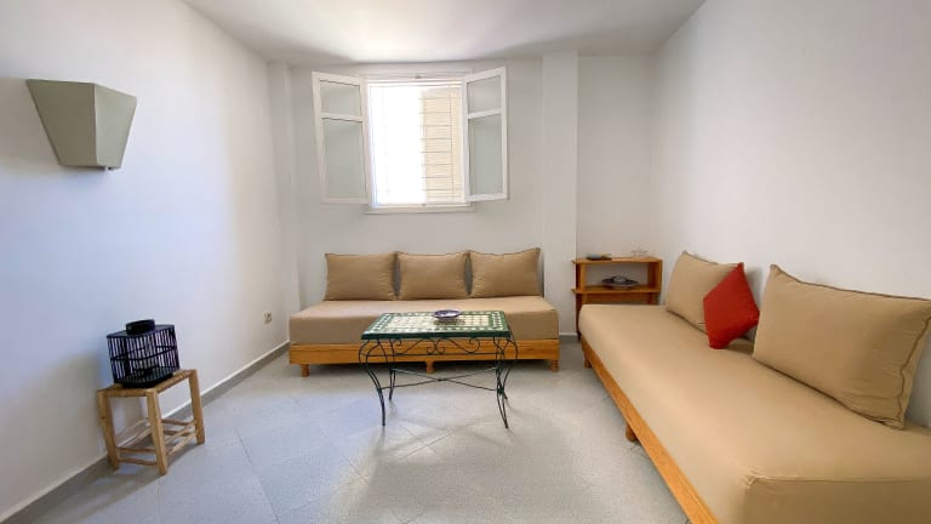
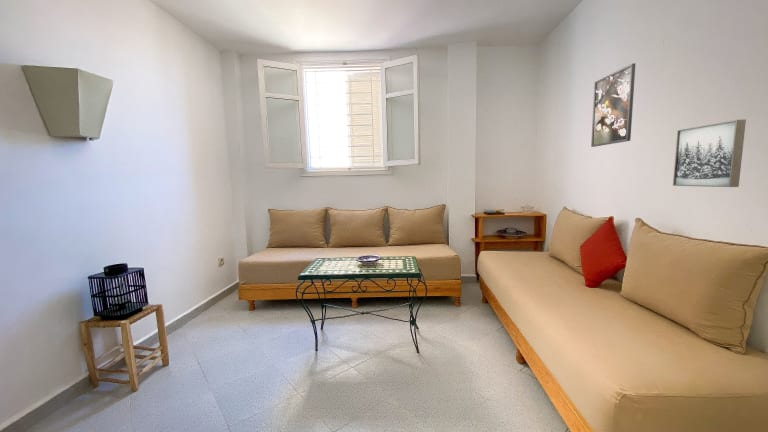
+ wall art [672,119,747,188]
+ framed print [590,62,636,148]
